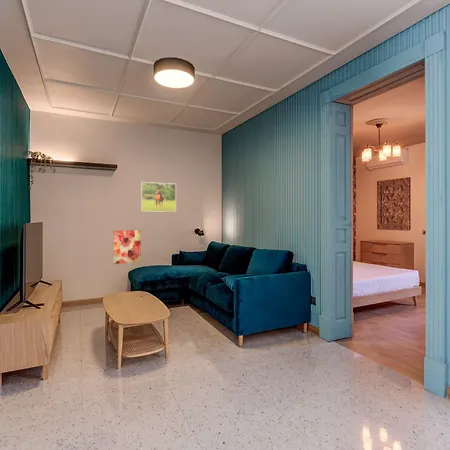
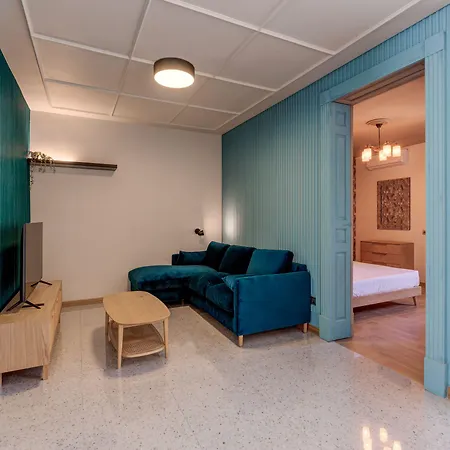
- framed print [140,181,177,213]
- wall art [112,229,142,265]
